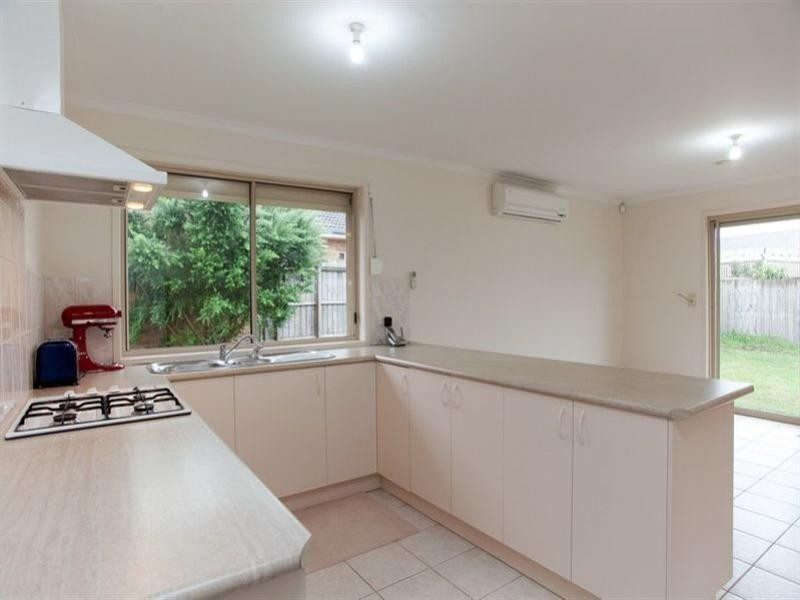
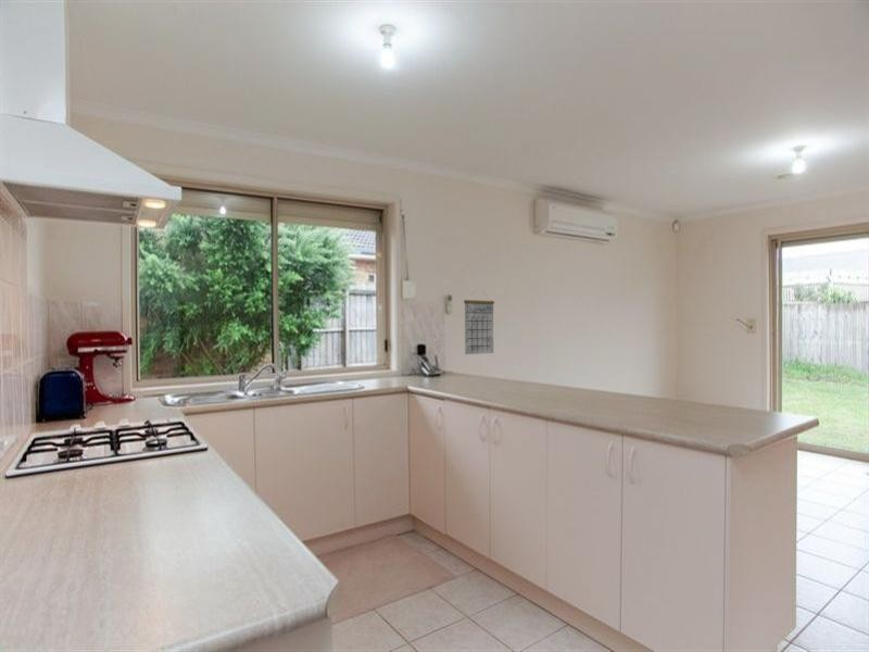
+ calendar [463,290,495,355]
